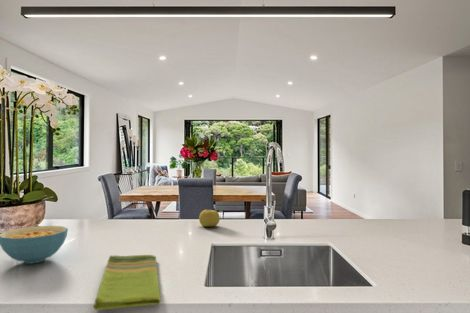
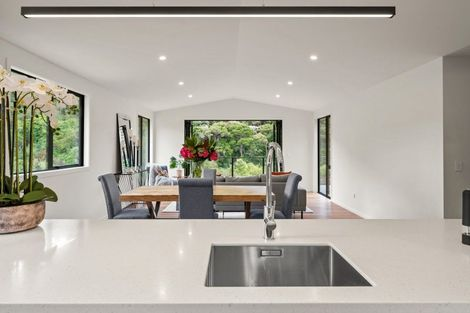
- fruit [198,209,221,228]
- dish towel [93,254,162,311]
- cereal bowl [0,225,69,265]
